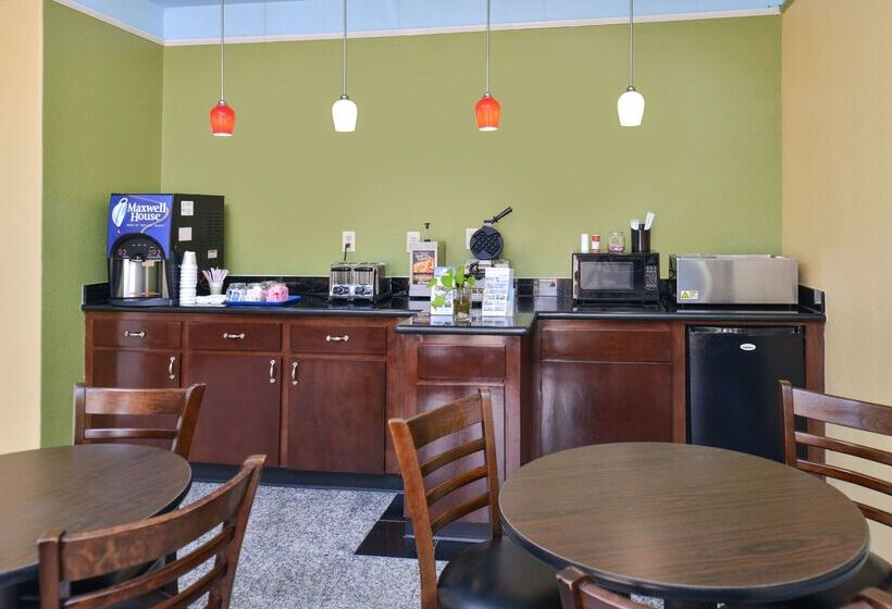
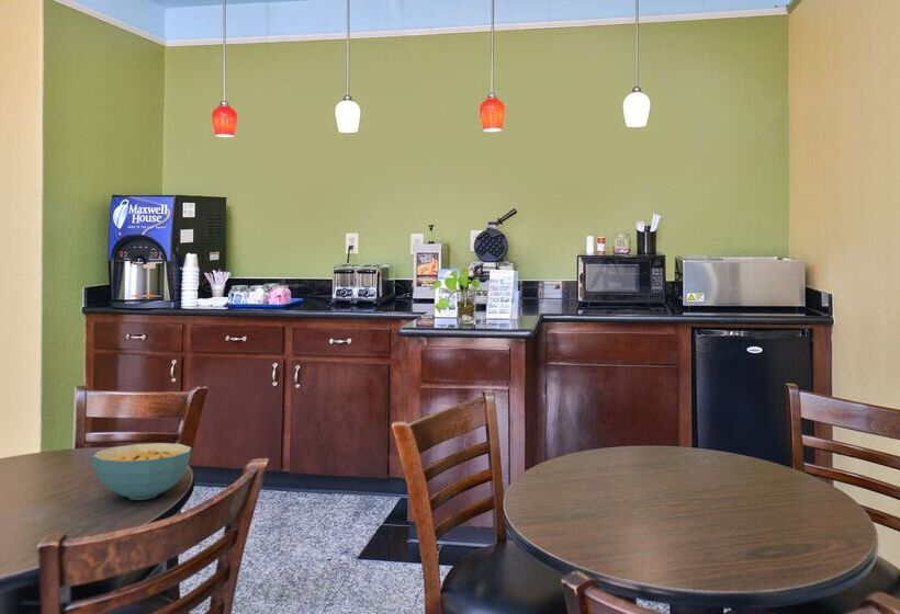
+ cereal bowl [91,442,192,501]
